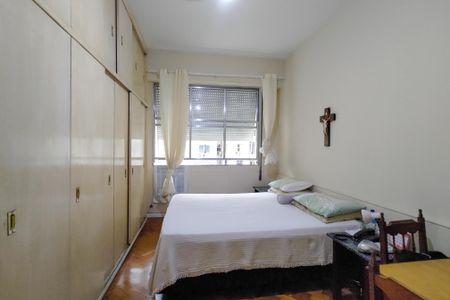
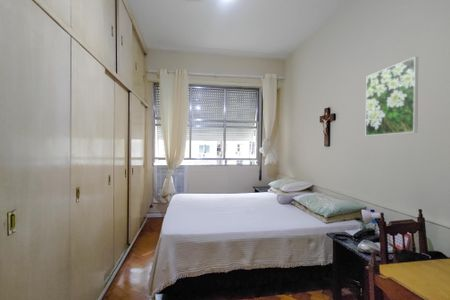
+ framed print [365,56,419,137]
